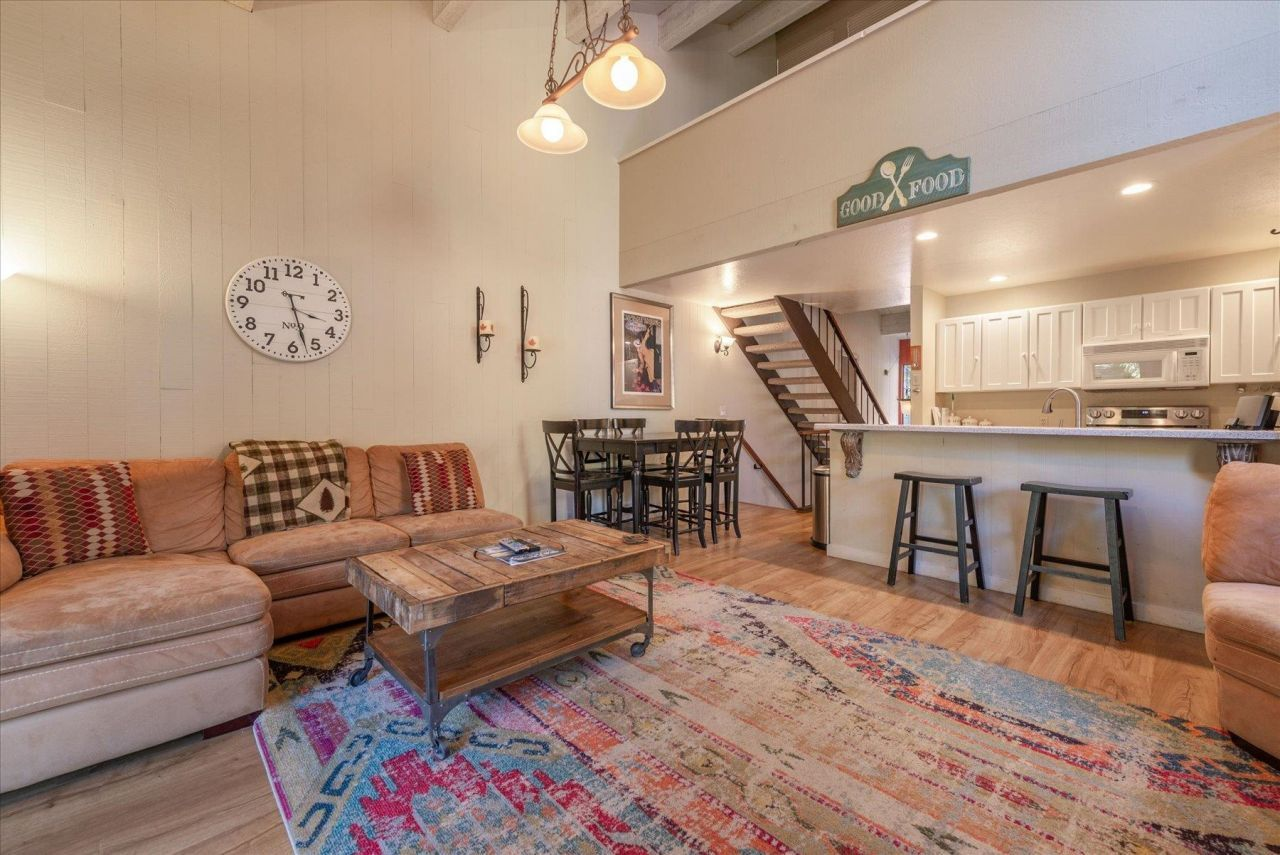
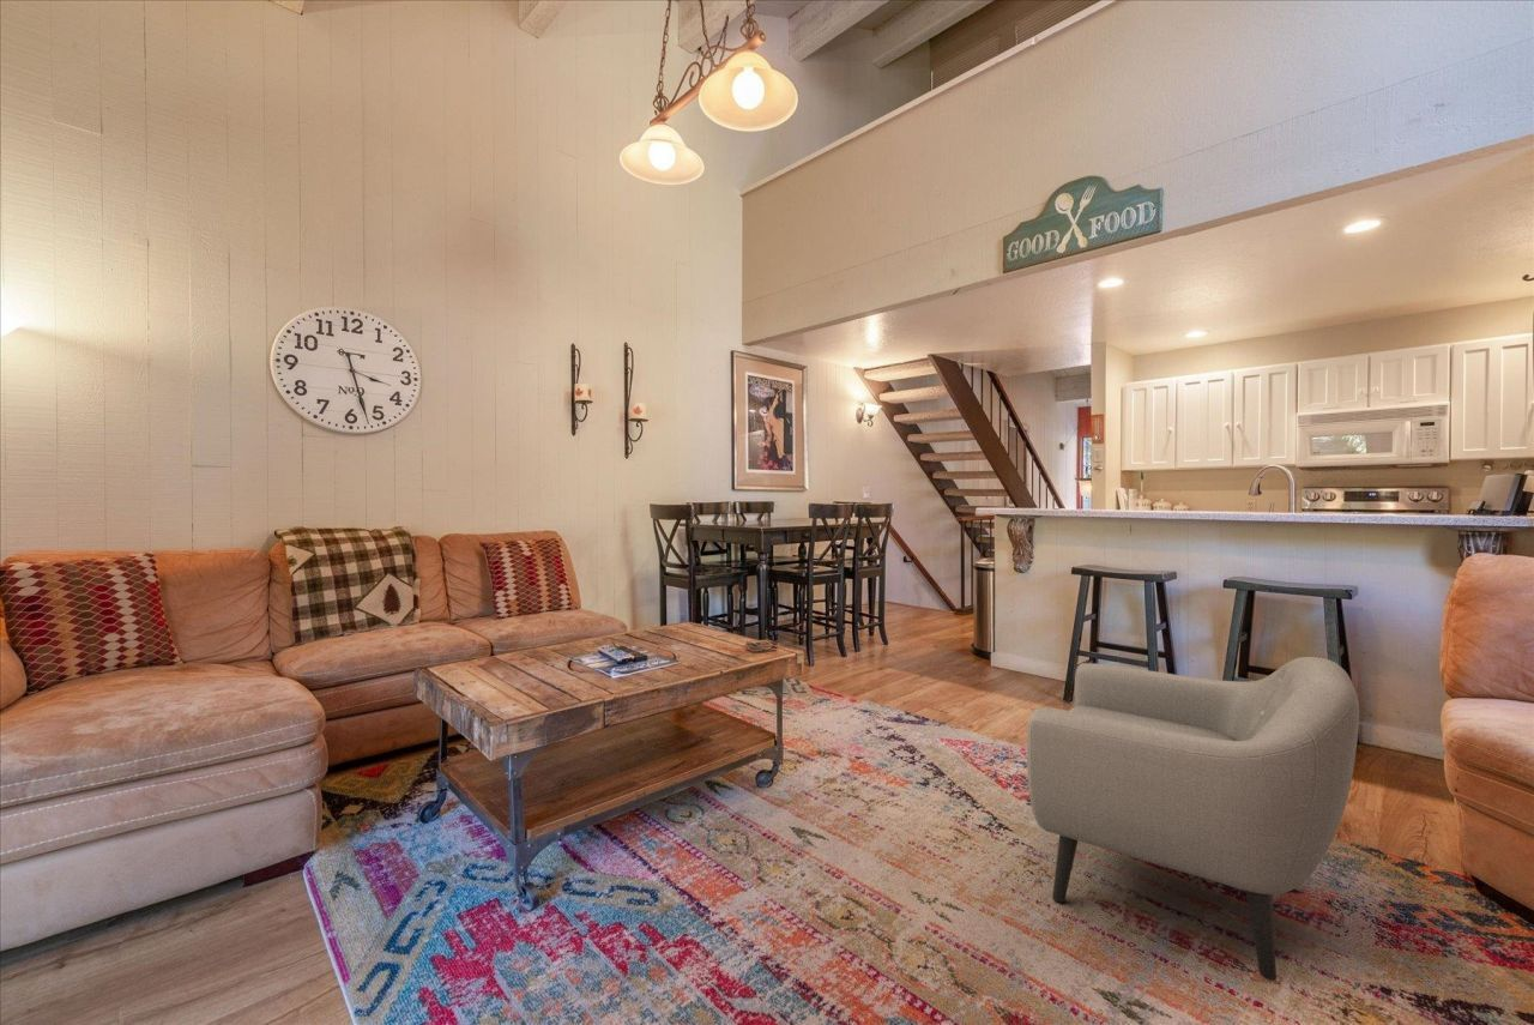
+ armchair [1026,656,1360,982]
